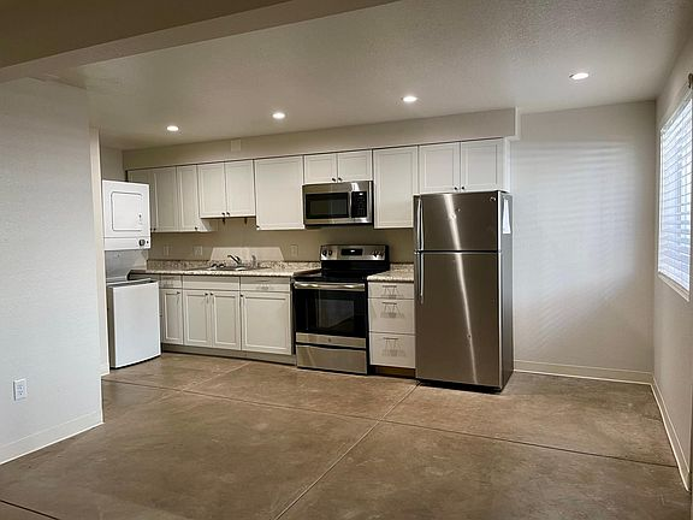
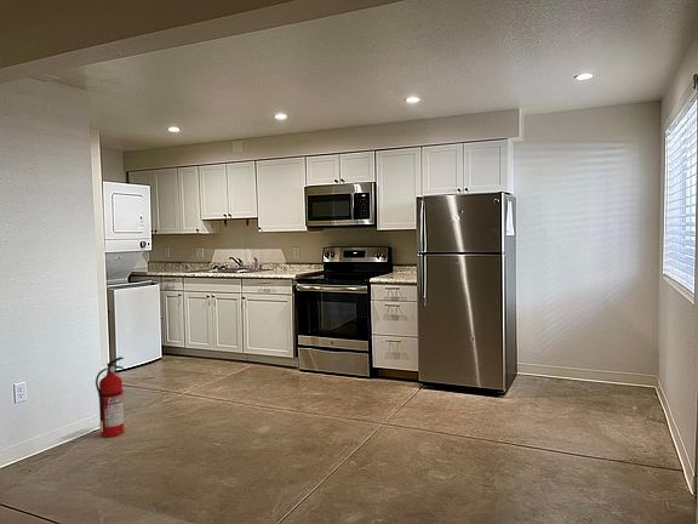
+ fire extinguisher [95,355,125,438]
